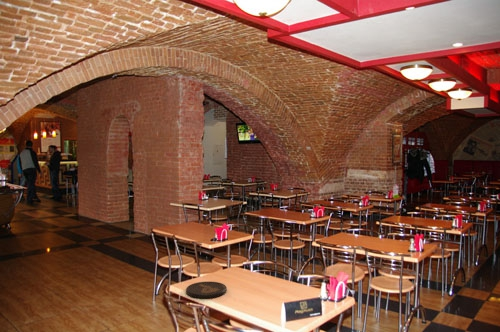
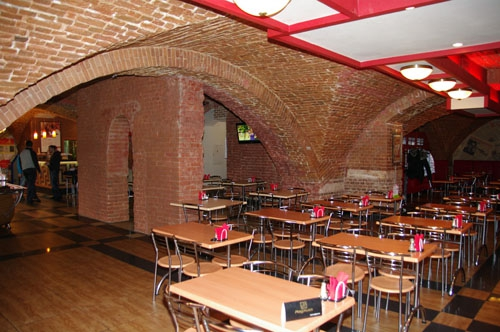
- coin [185,281,228,299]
